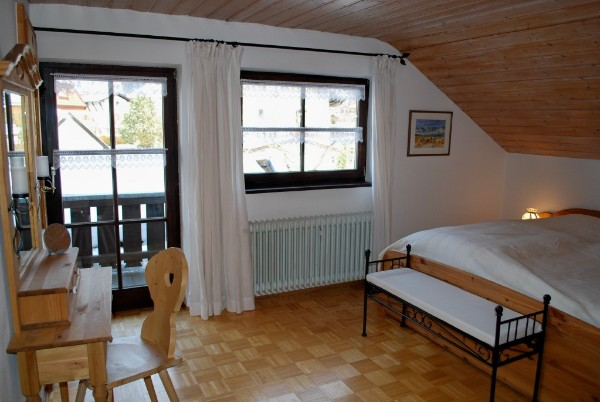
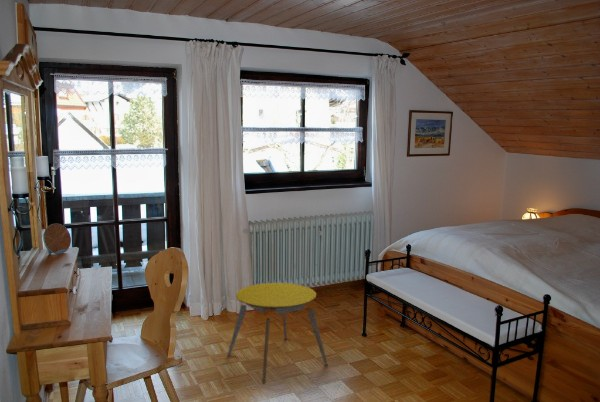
+ stool [226,282,329,385]
